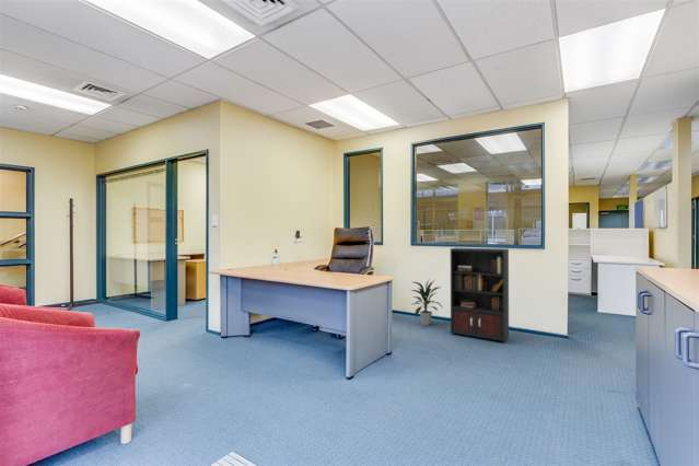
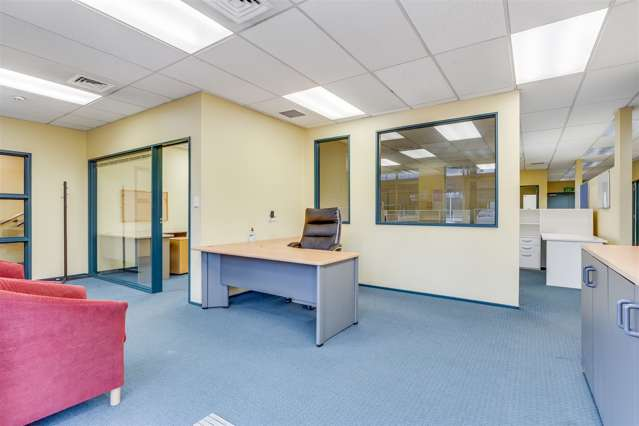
- bookcase [450,246,529,343]
- indoor plant [410,279,443,327]
